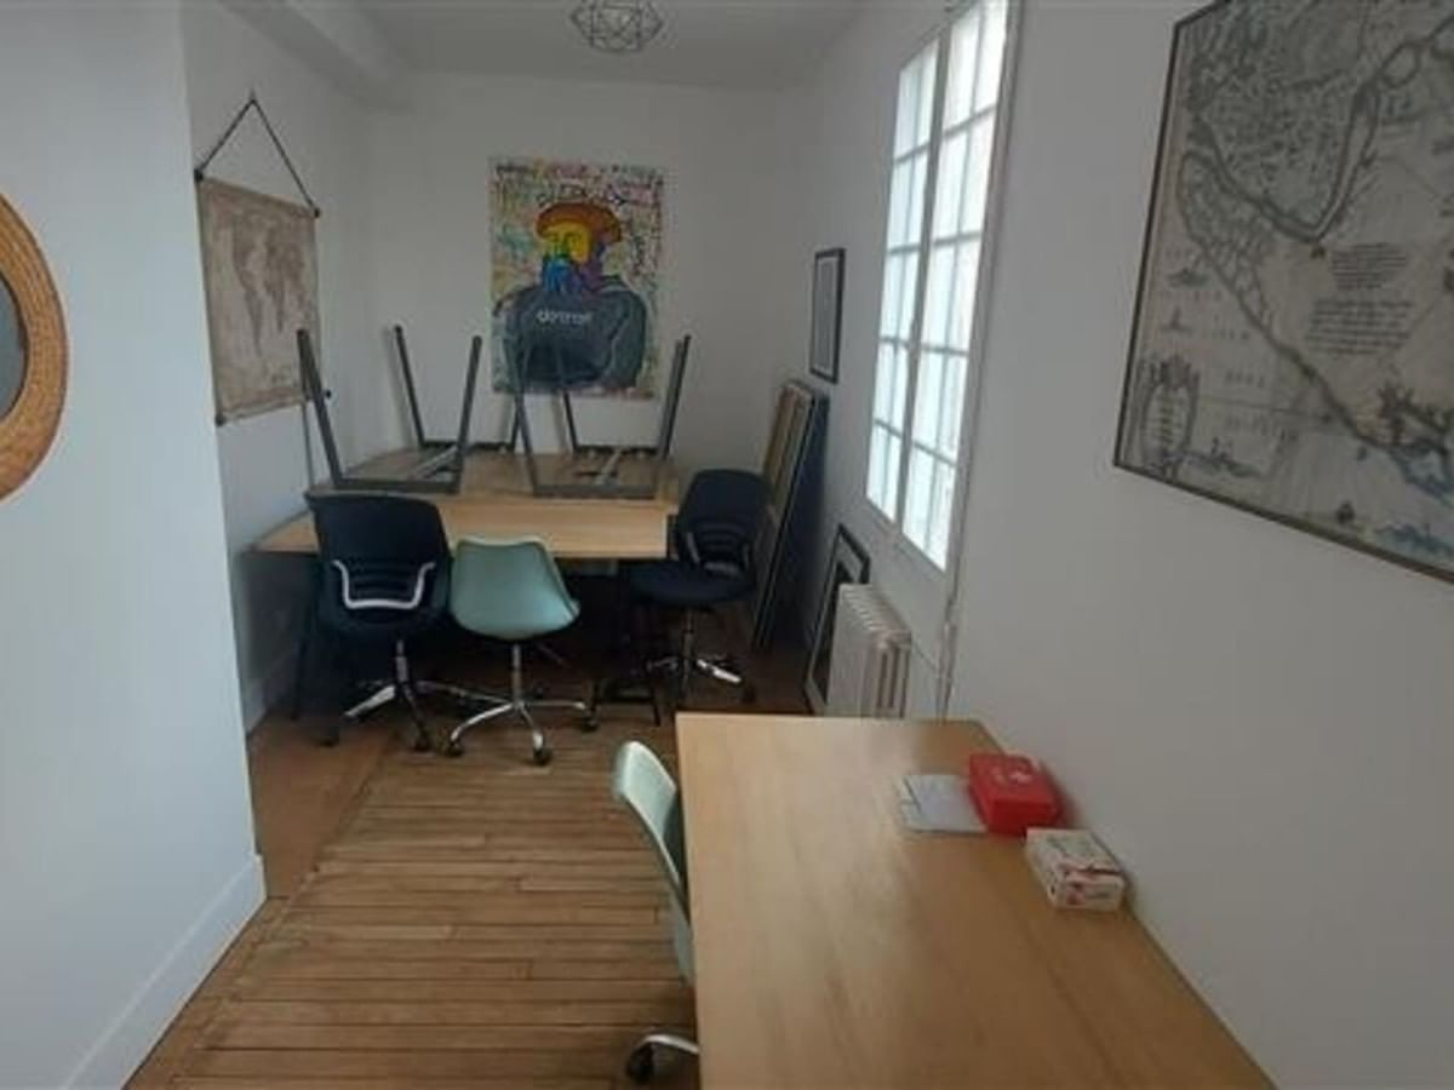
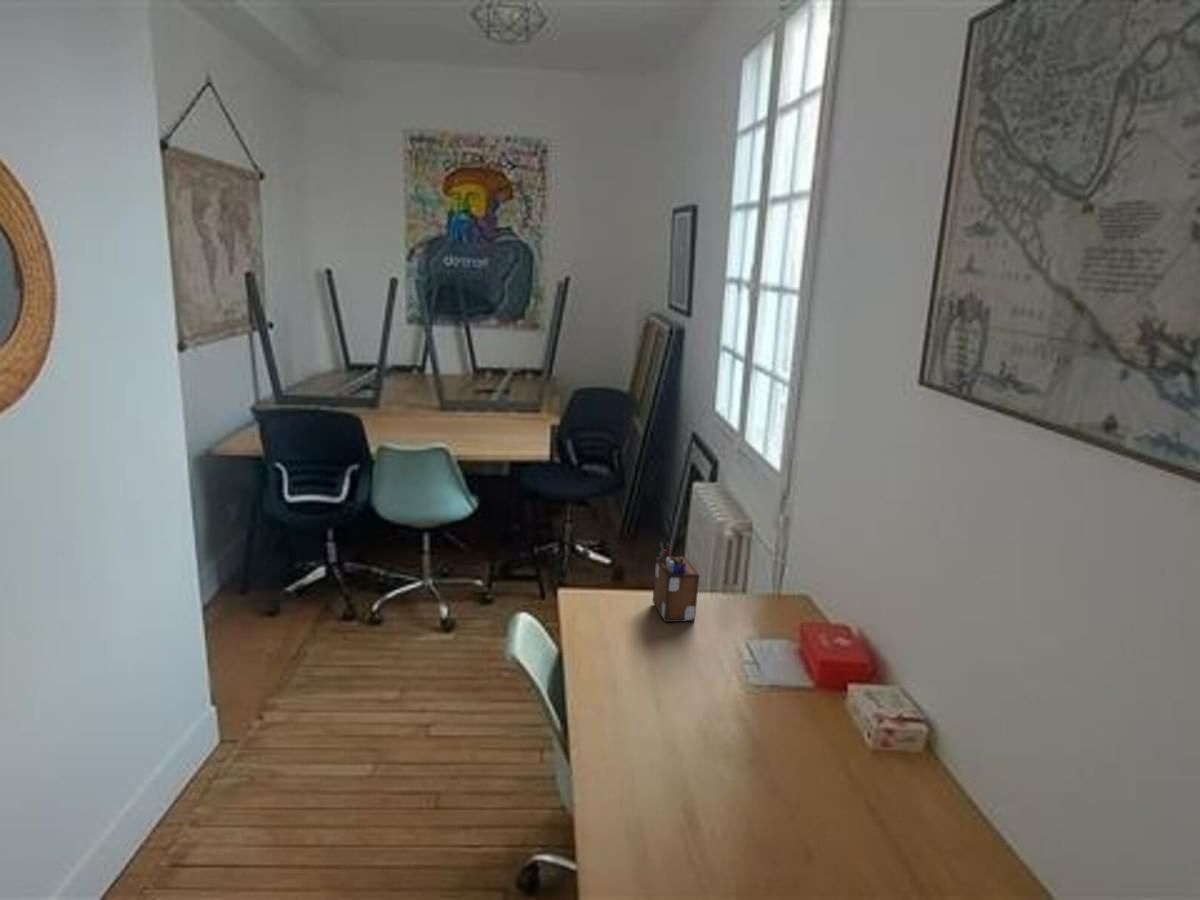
+ desk organizer [652,540,700,623]
